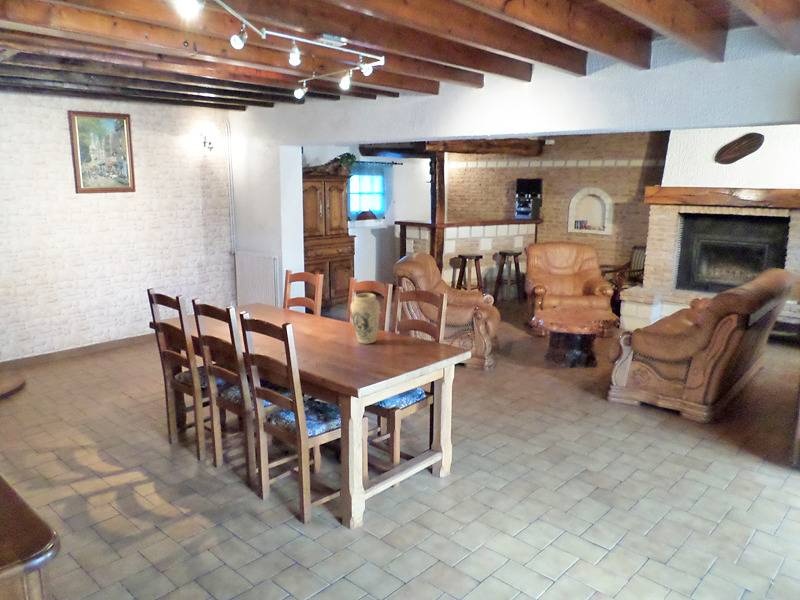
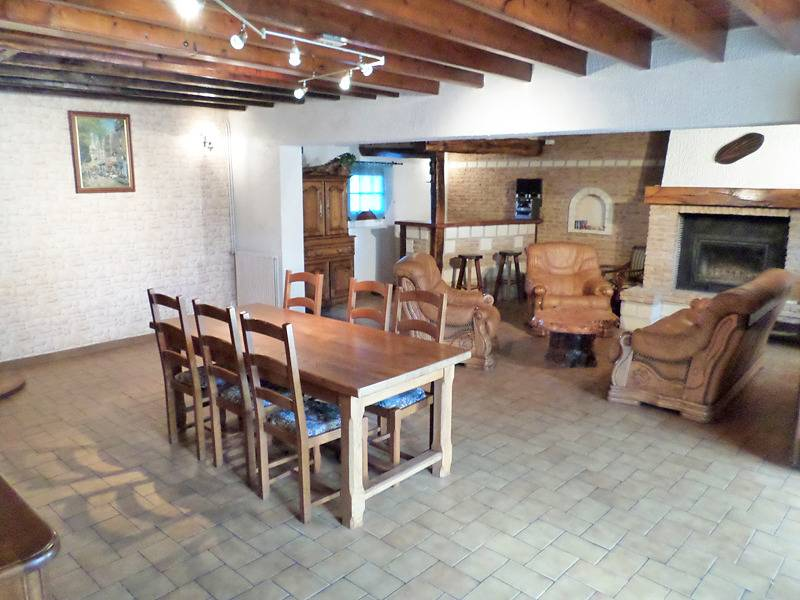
- vase [349,292,381,345]
